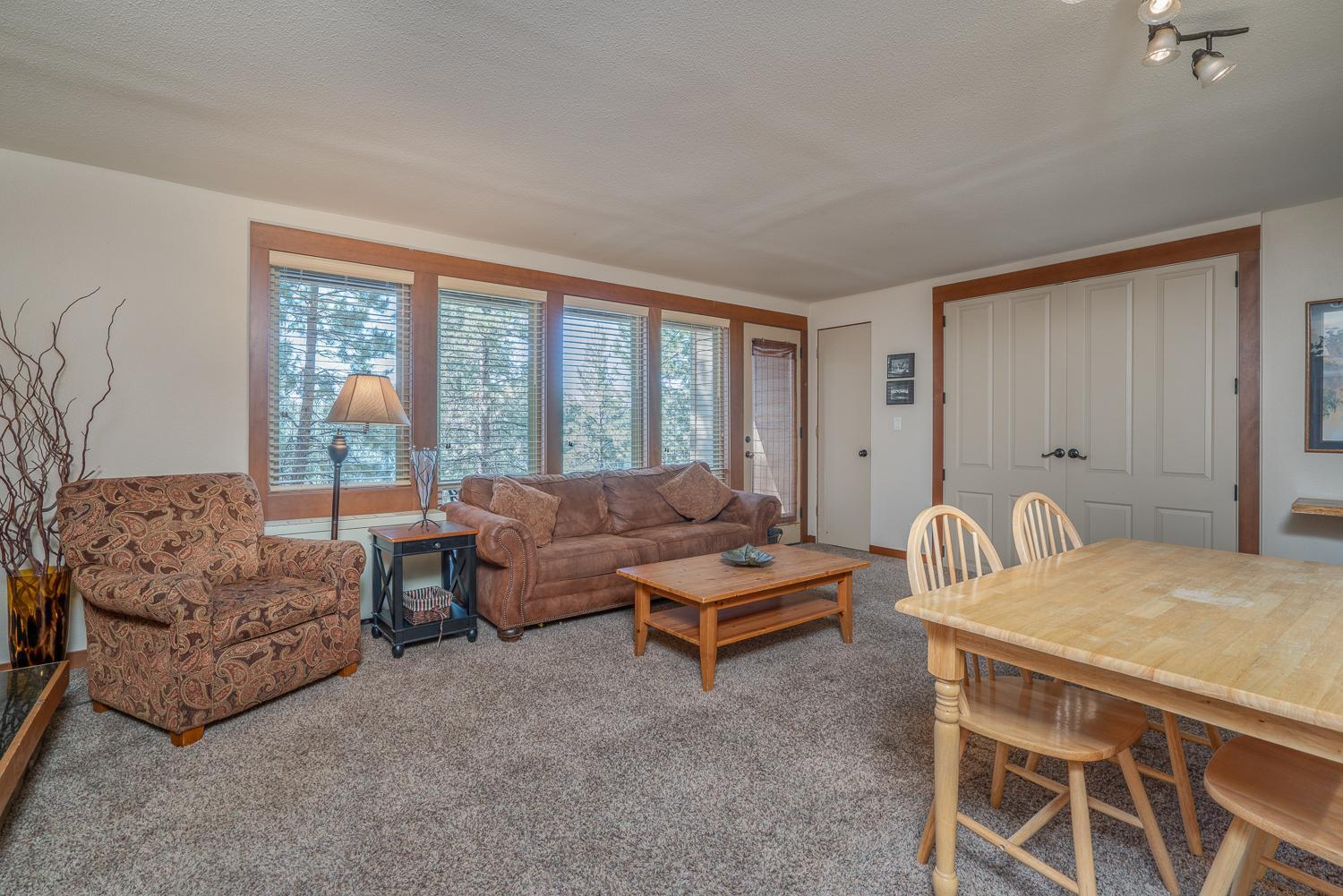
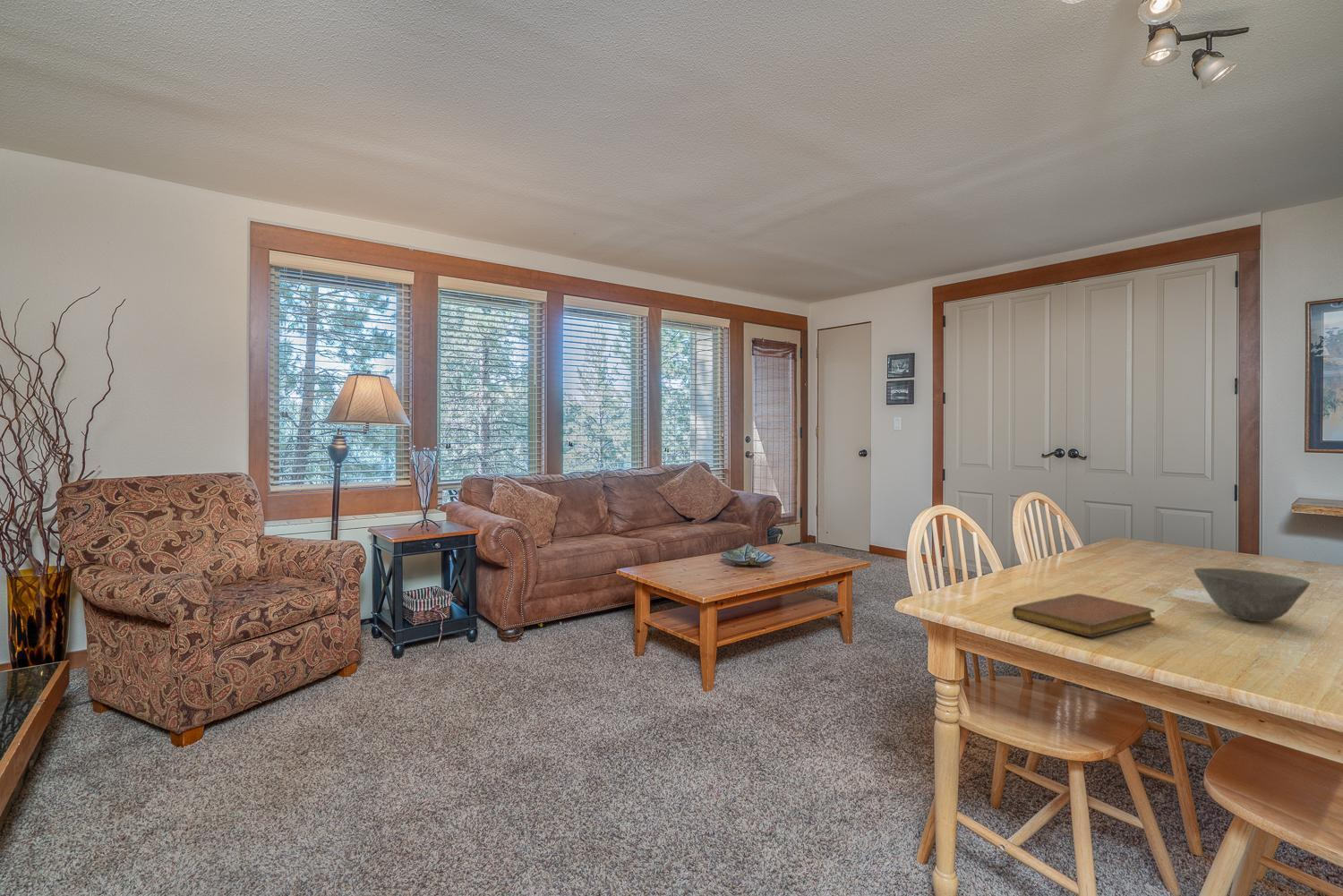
+ bowl [1193,567,1311,623]
+ notebook [1012,593,1156,638]
